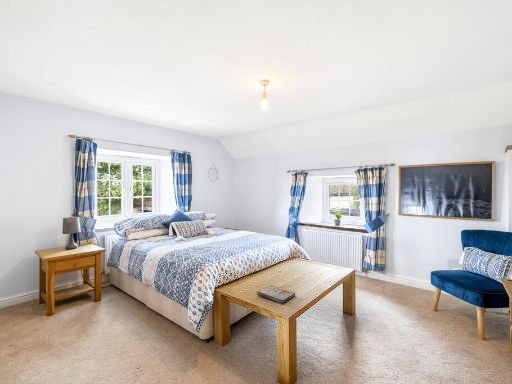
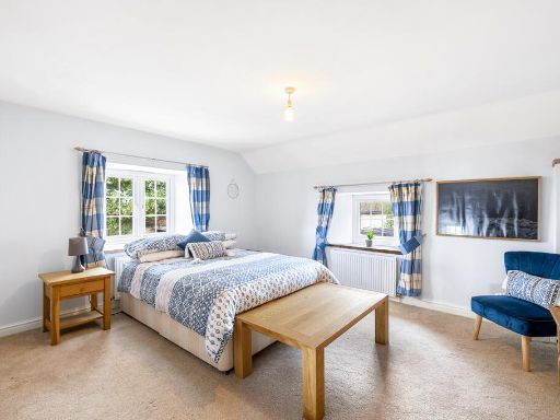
- book [256,284,296,305]
